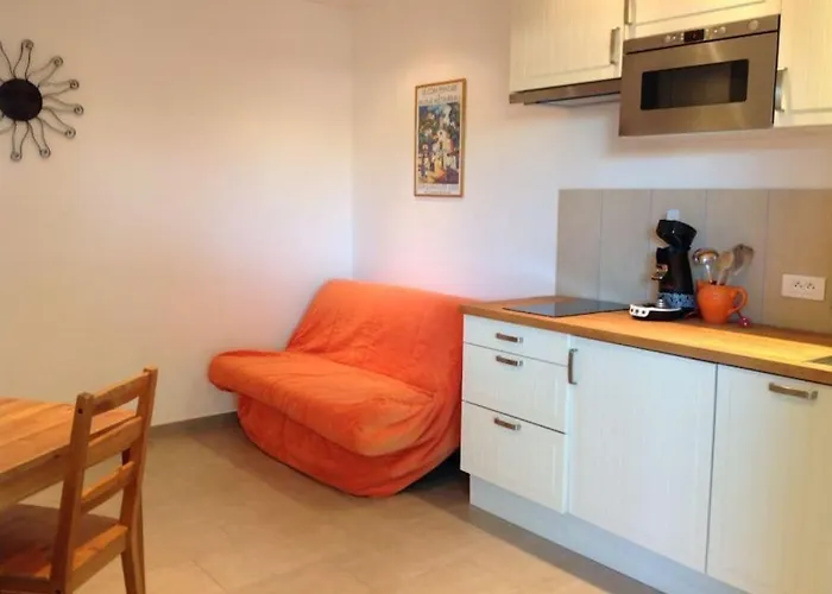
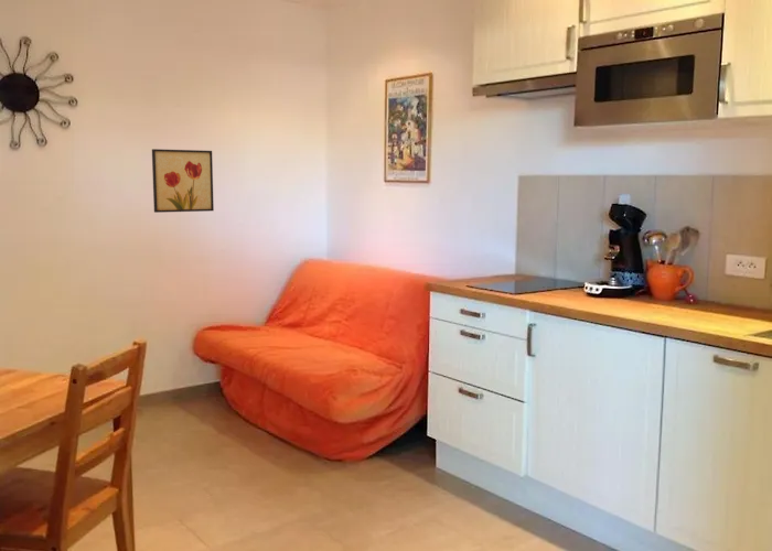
+ wall art [151,148,215,214]
